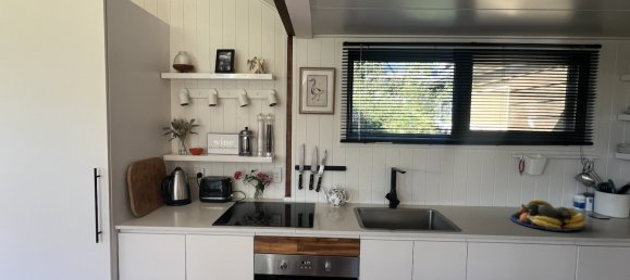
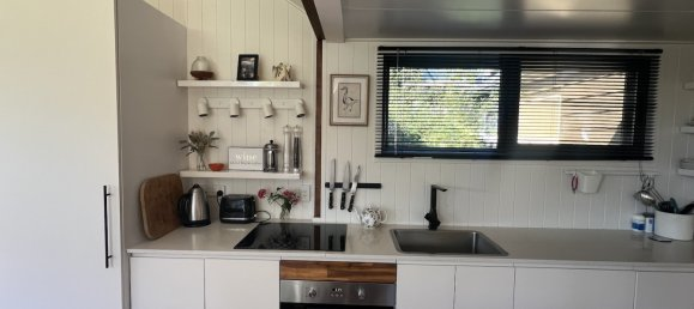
- fruit bowl [509,199,586,232]
